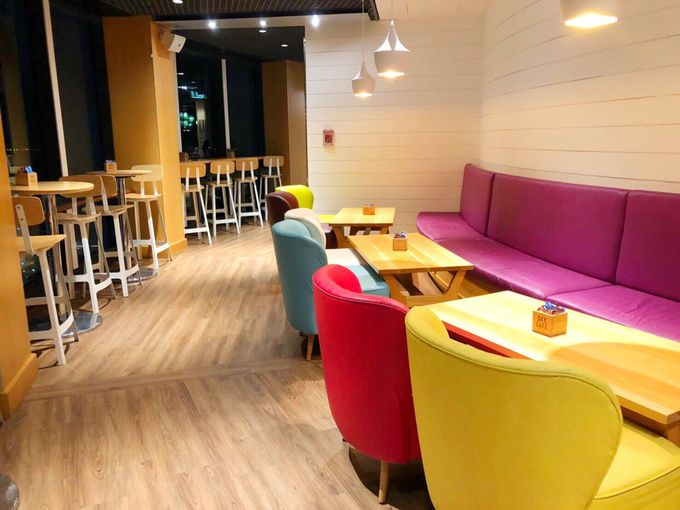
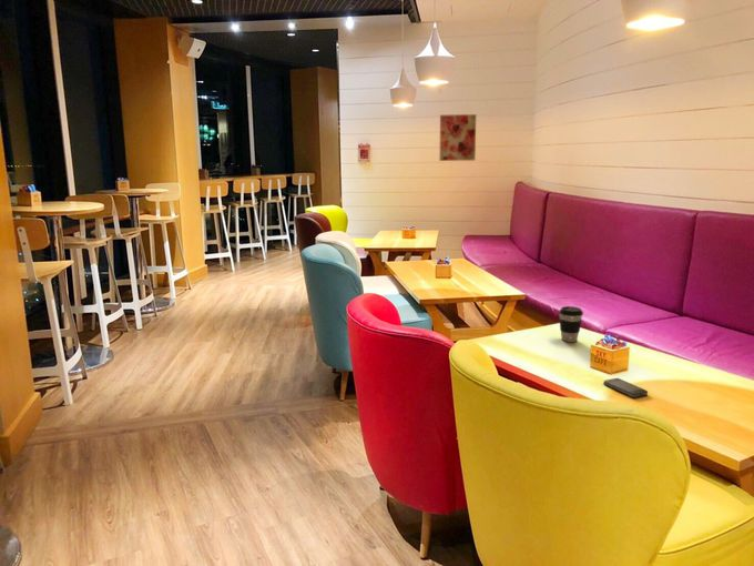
+ coffee cup [558,305,584,343]
+ smartphone [603,377,649,398]
+ wall art [438,113,477,162]
